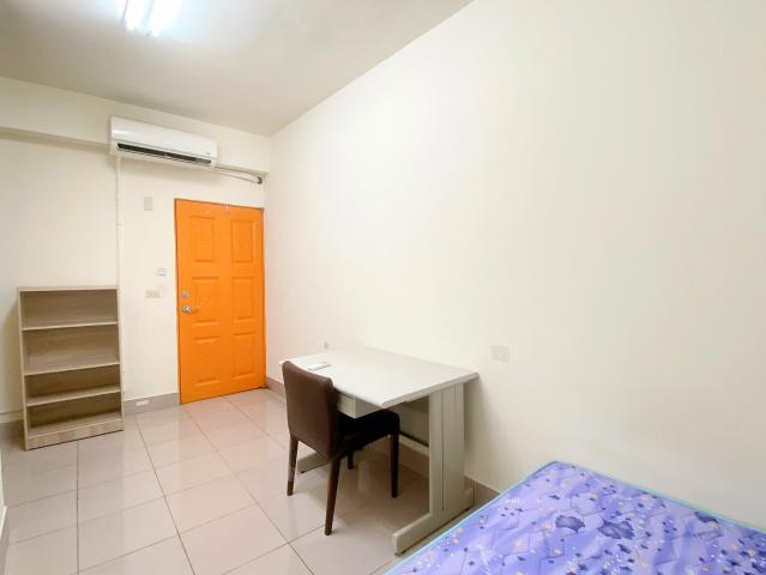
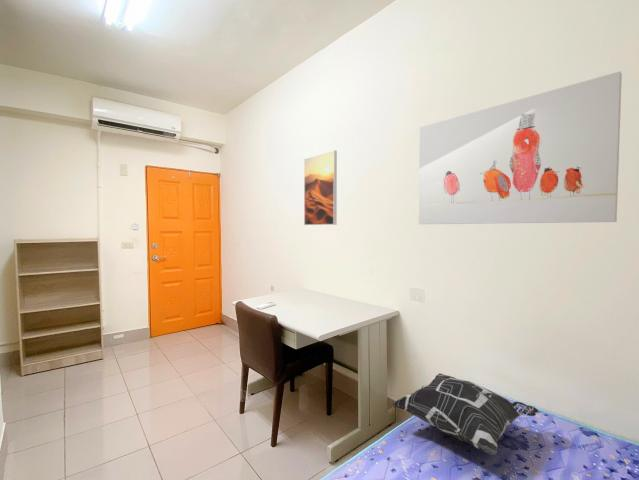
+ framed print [303,149,338,226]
+ wall art [418,70,623,225]
+ decorative pillow [390,372,539,456]
